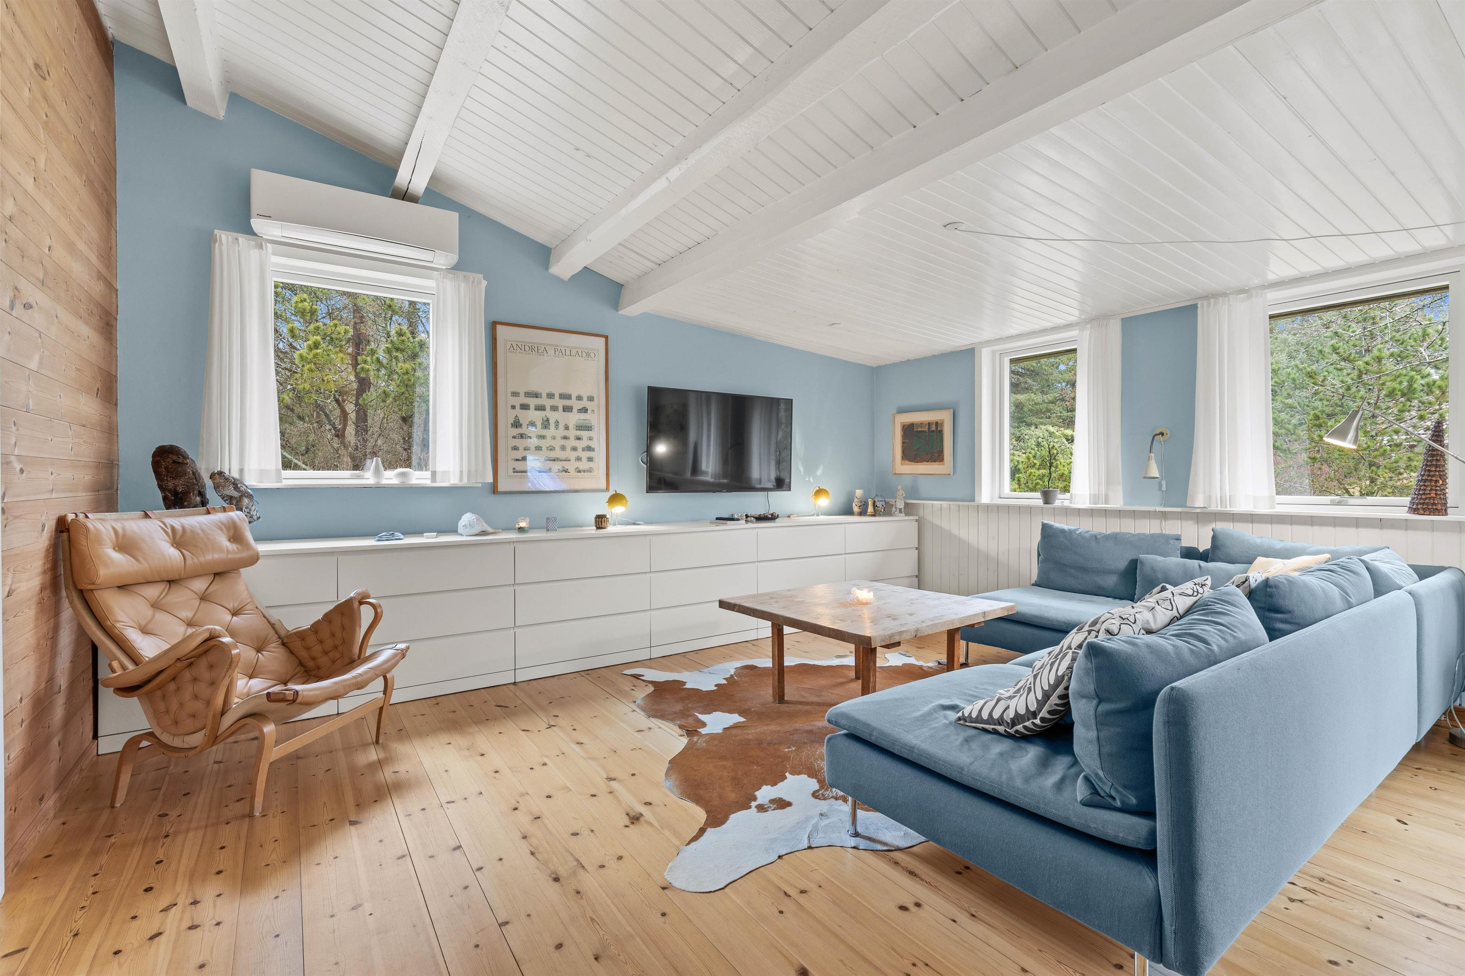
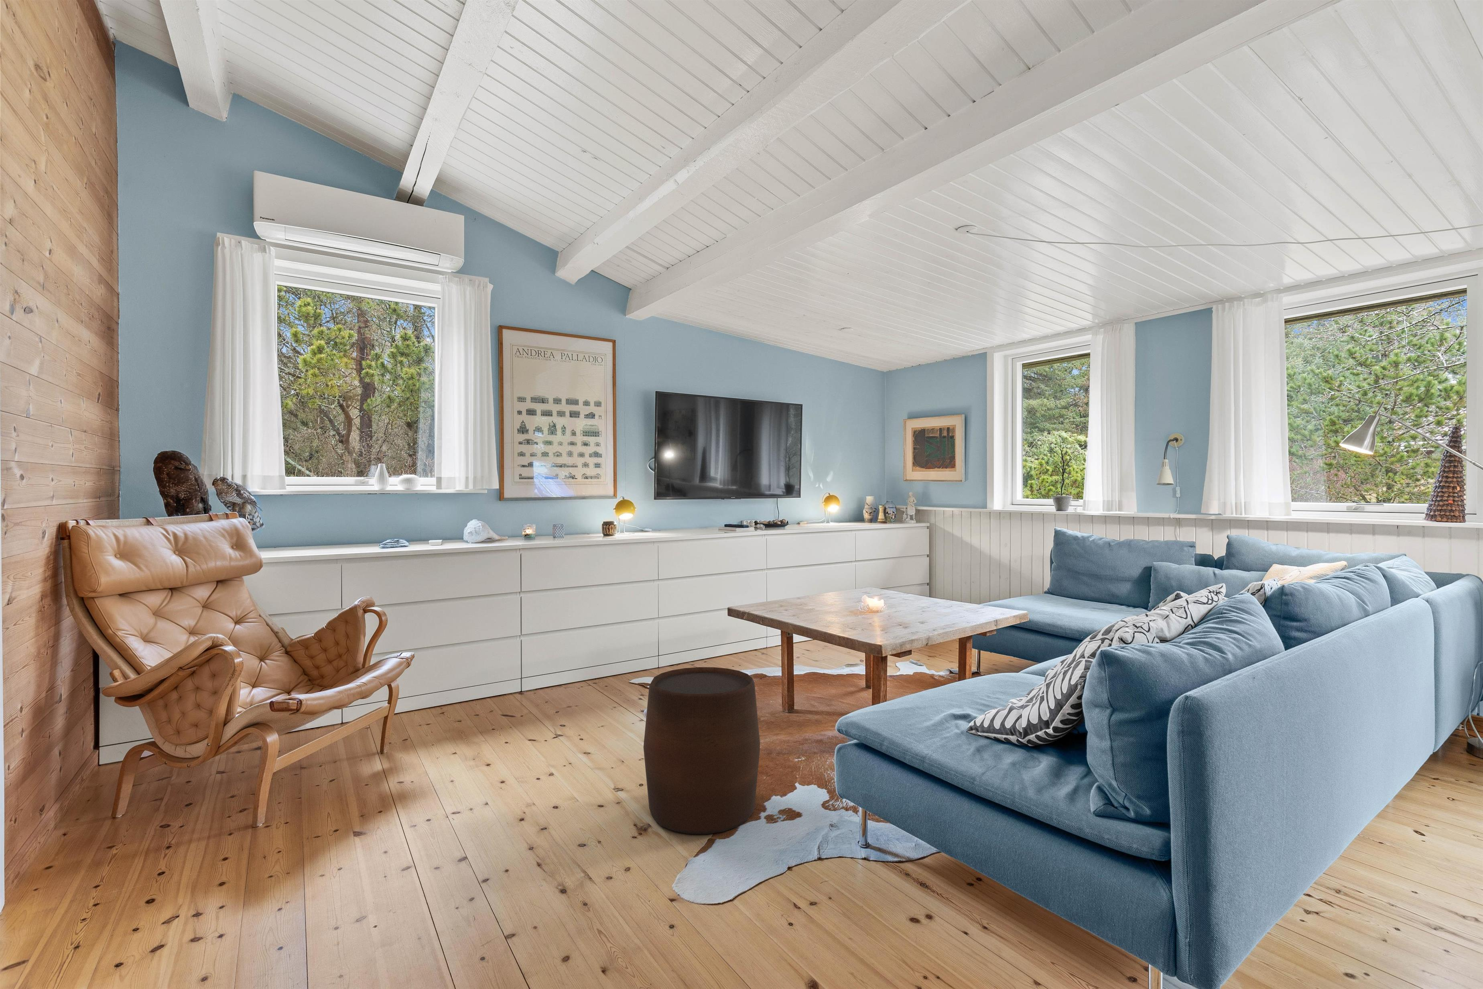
+ stool [643,667,760,834]
